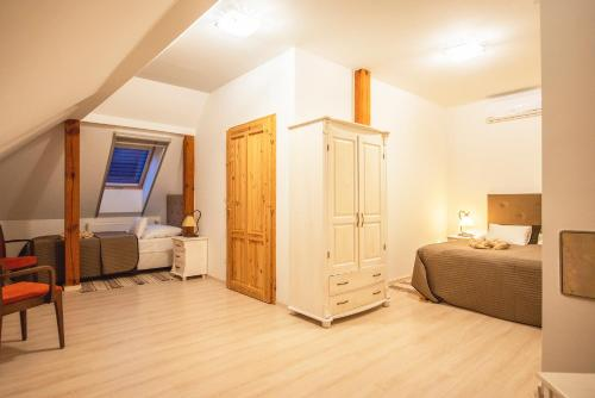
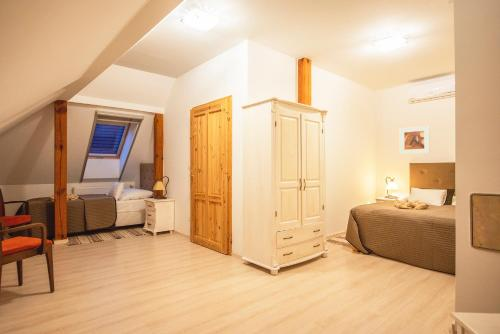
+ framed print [399,125,431,155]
